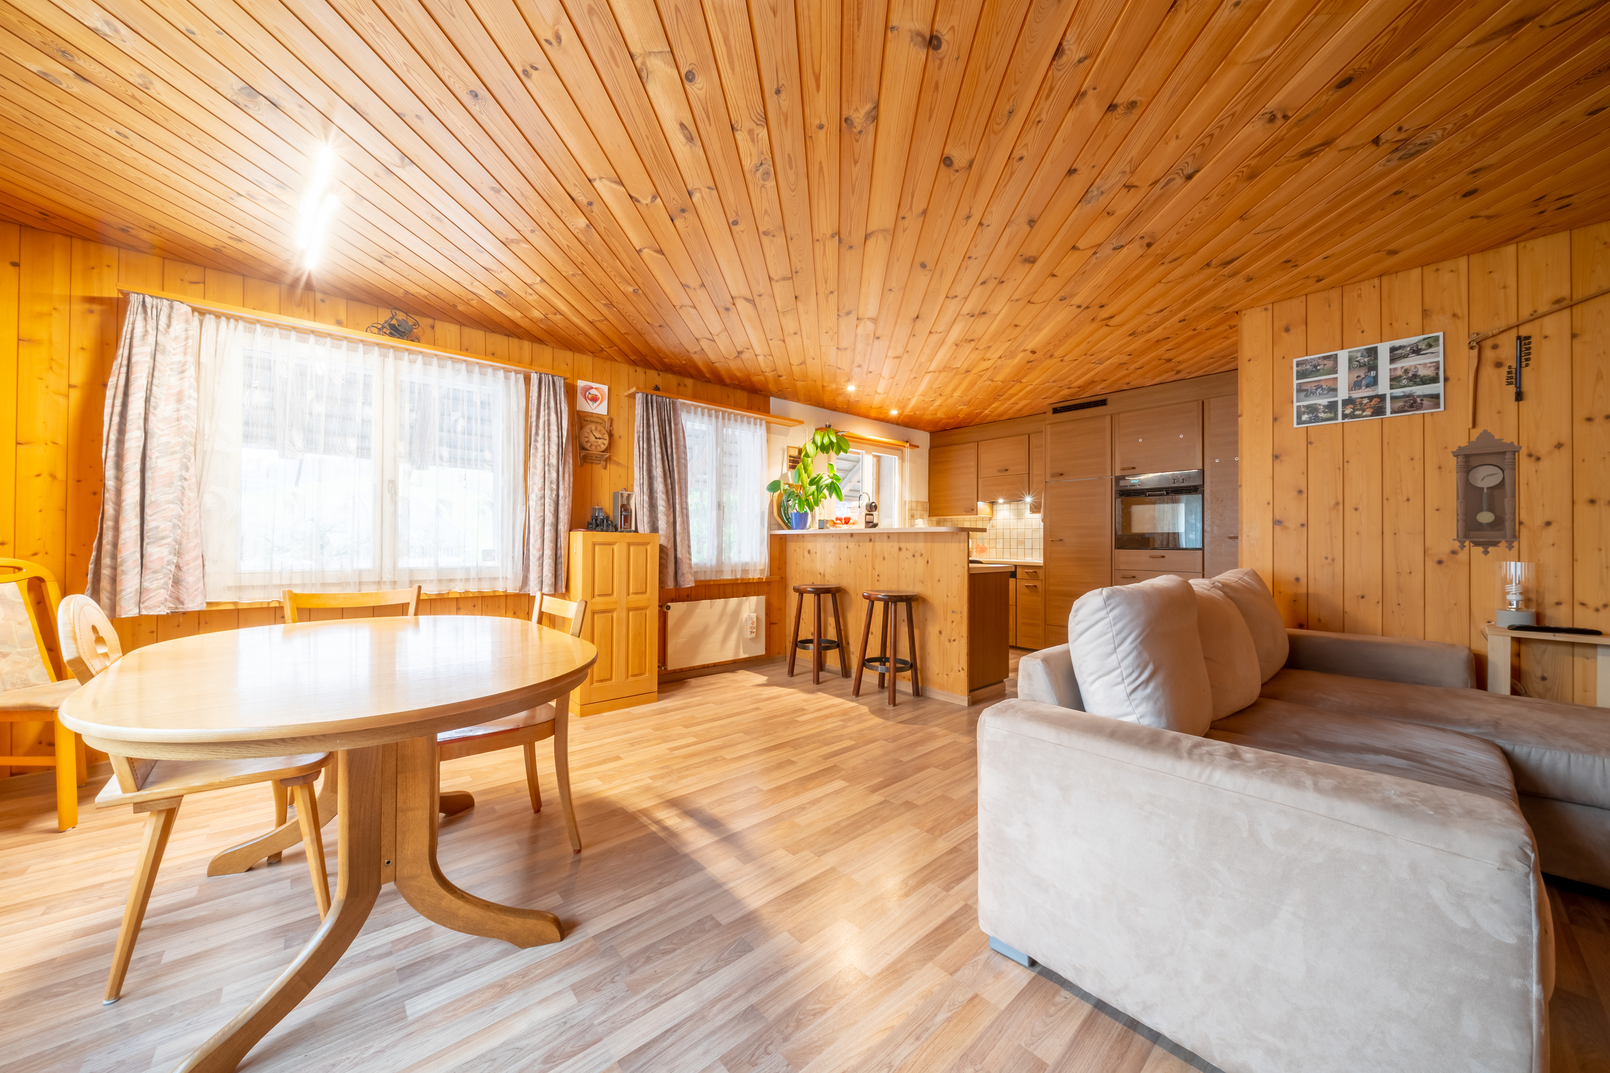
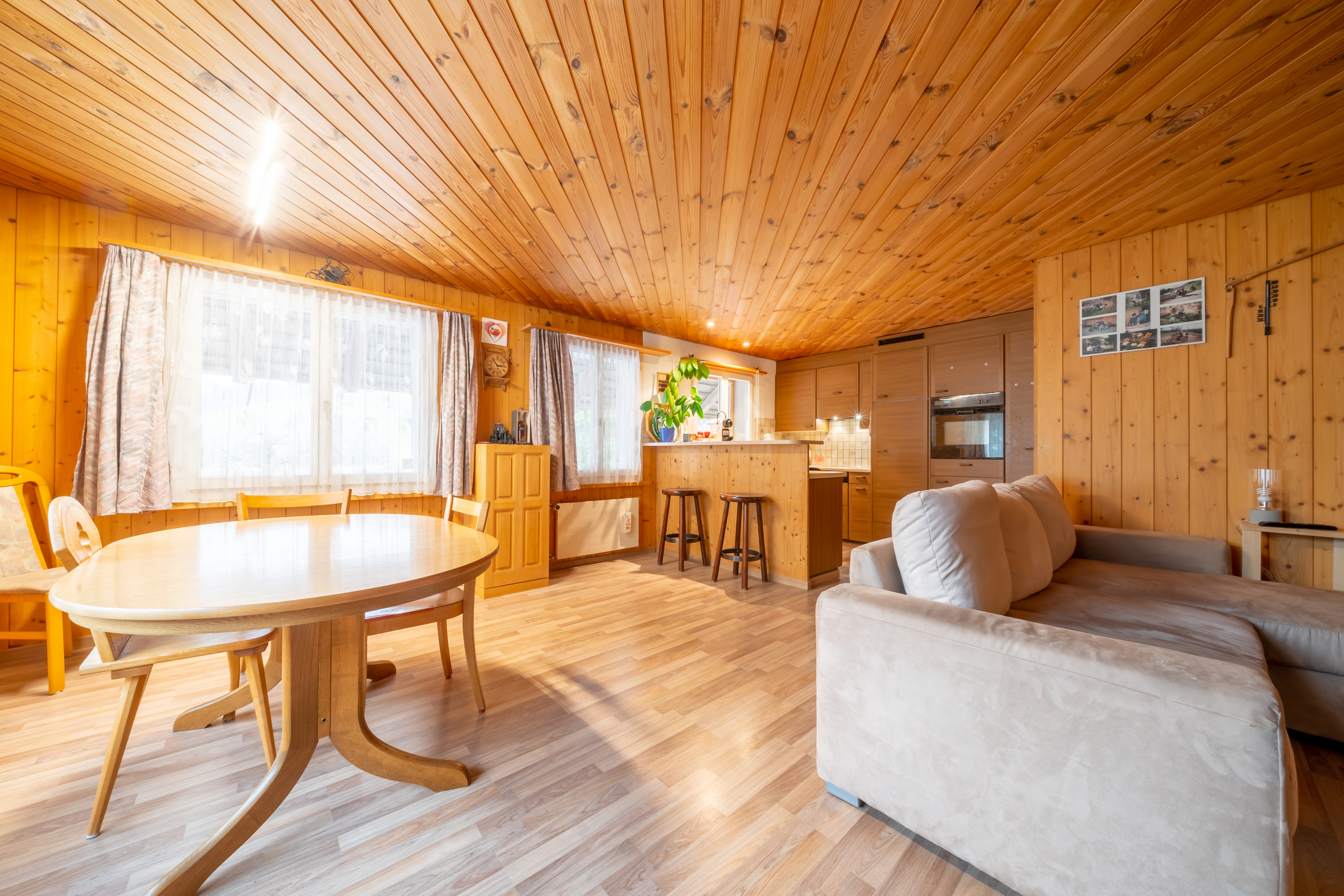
- pendulum clock [1451,429,1523,557]
